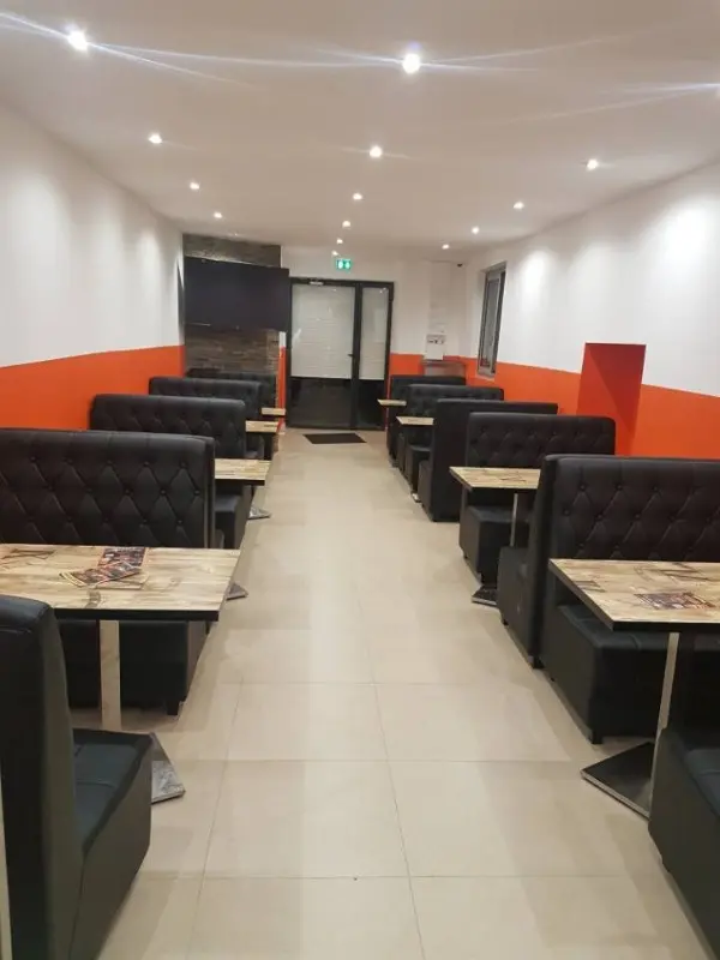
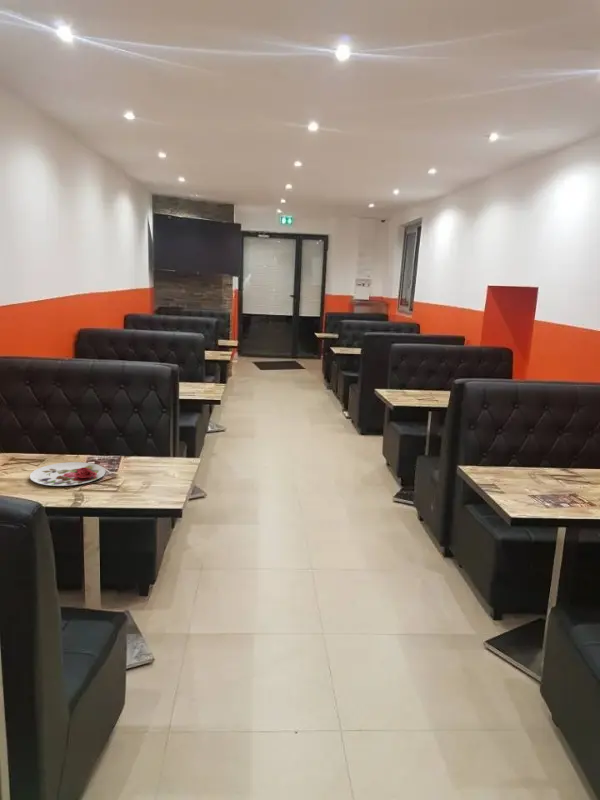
+ plate [29,461,106,487]
